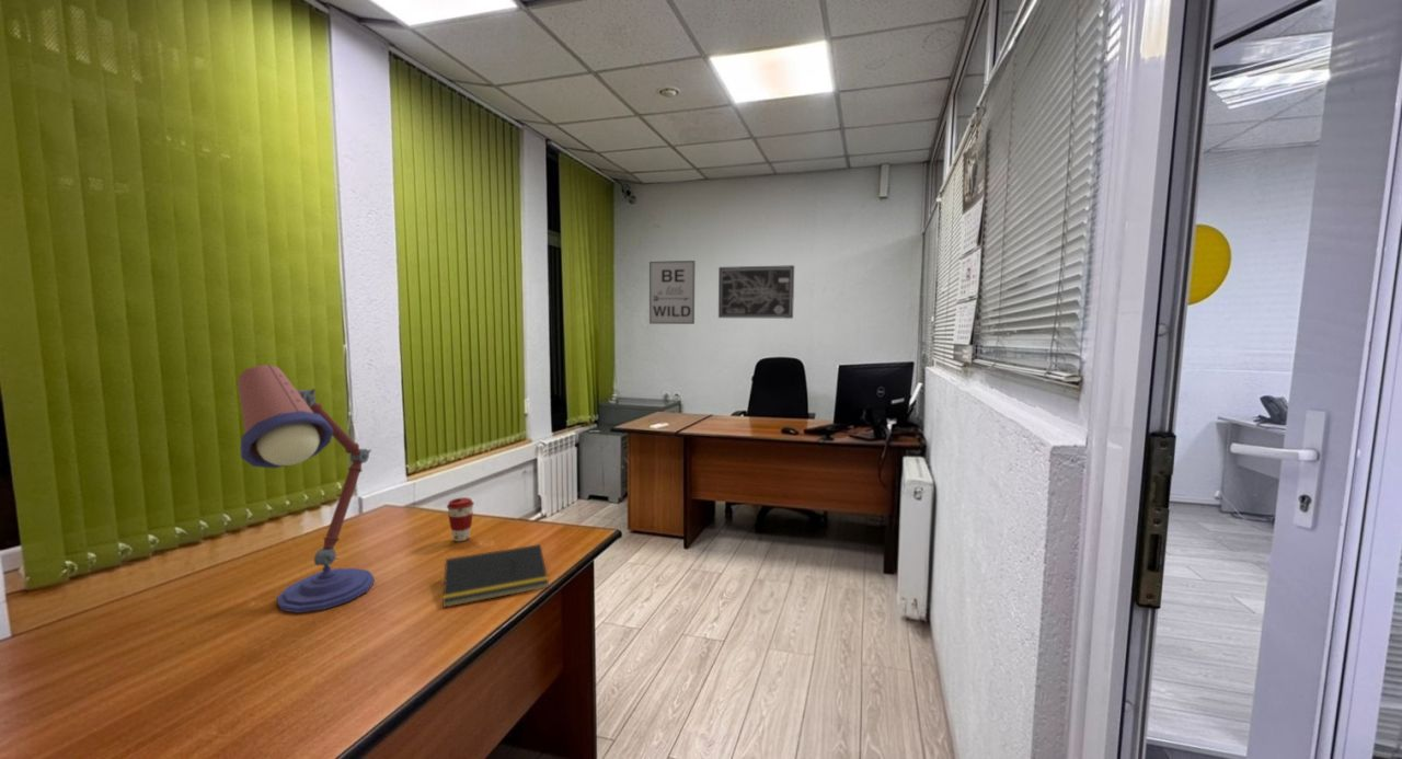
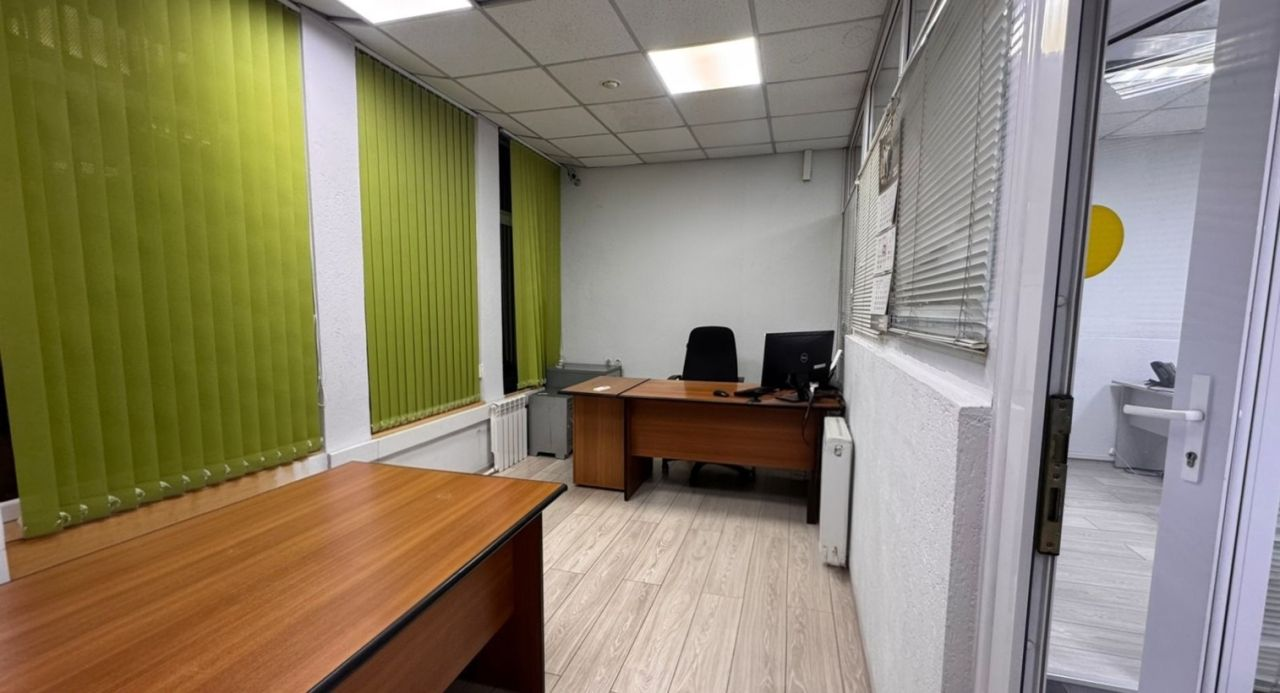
- wall art [717,264,795,320]
- wall art [648,260,696,325]
- desk lamp [237,364,376,614]
- notepad [441,543,550,608]
- coffee cup [446,496,475,542]
